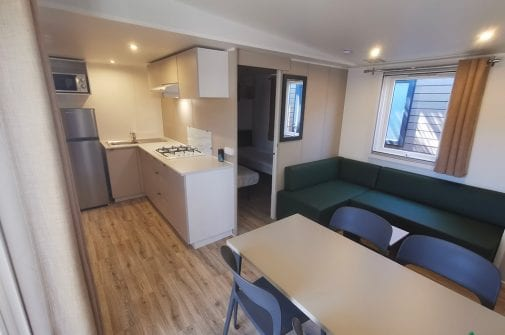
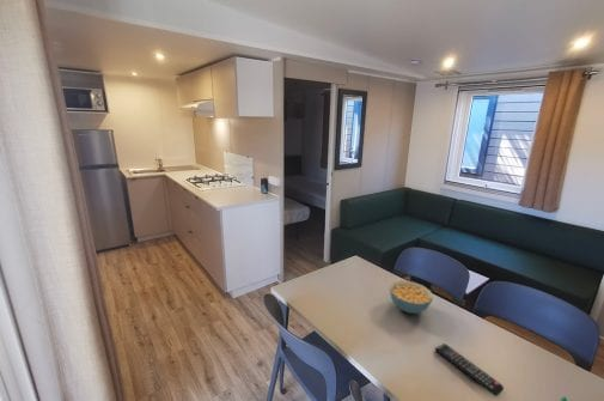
+ remote control [434,342,505,397]
+ cereal bowl [389,280,434,315]
